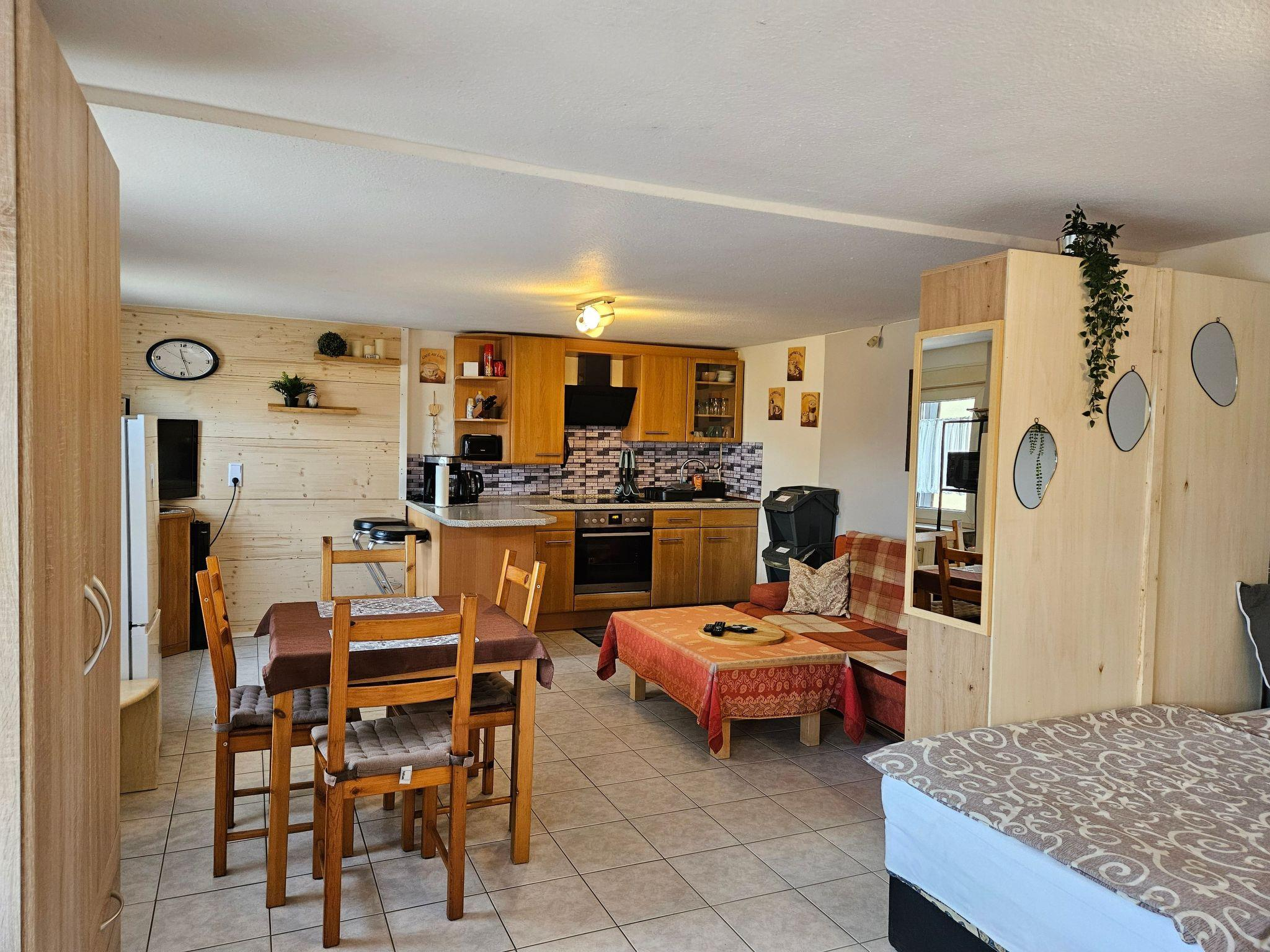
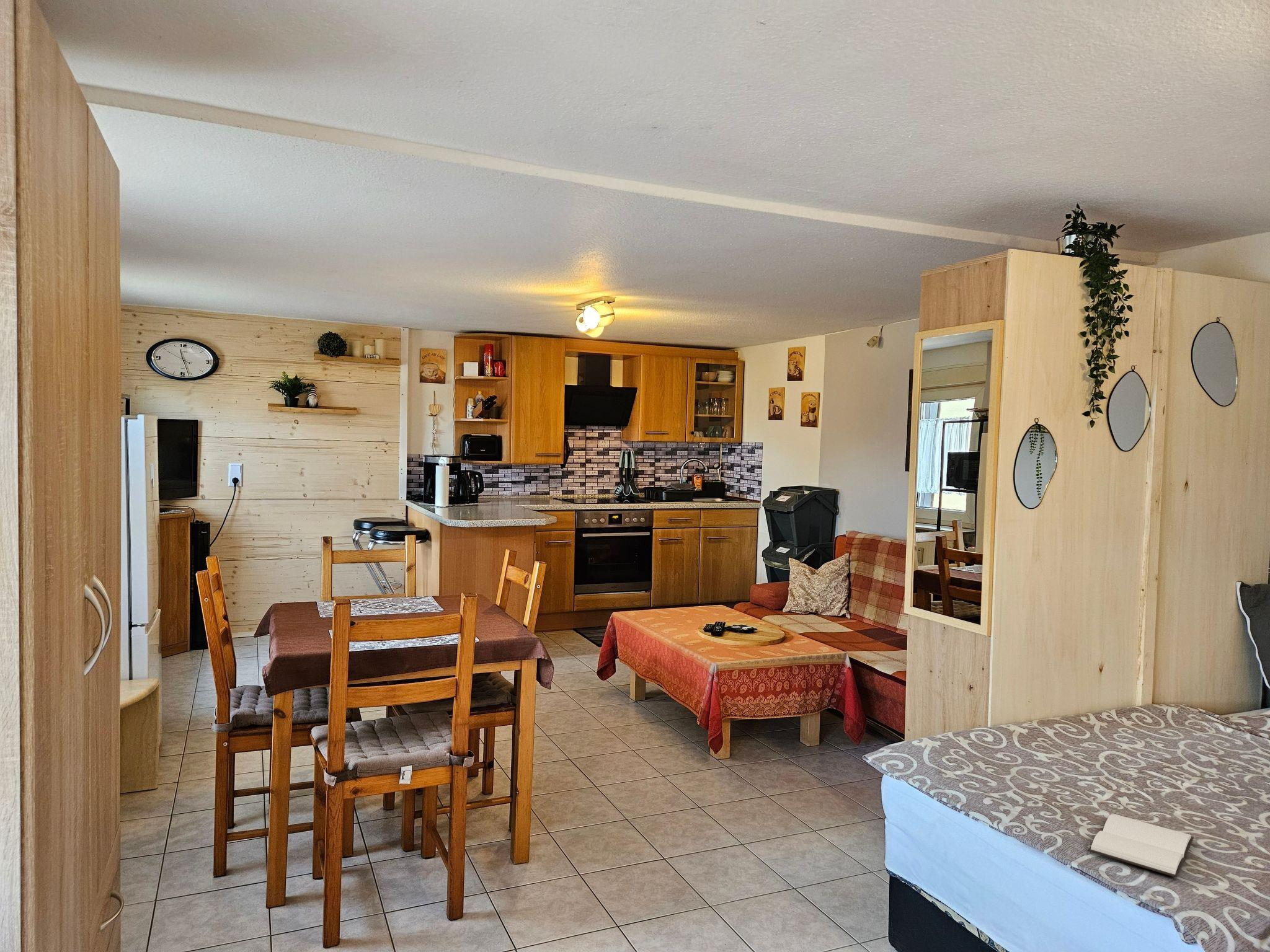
+ book [1088,813,1194,878]
